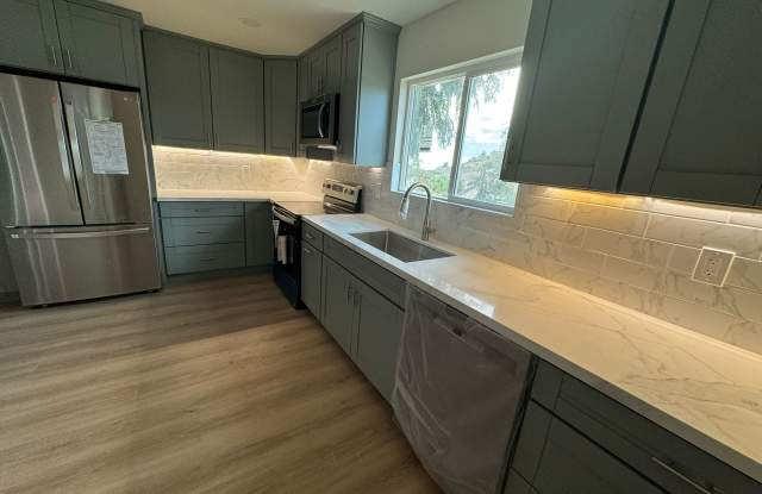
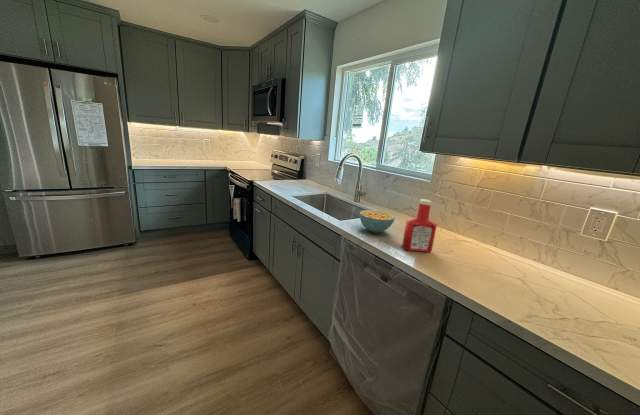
+ soap bottle [401,198,438,253]
+ cereal bowl [359,209,396,233]
